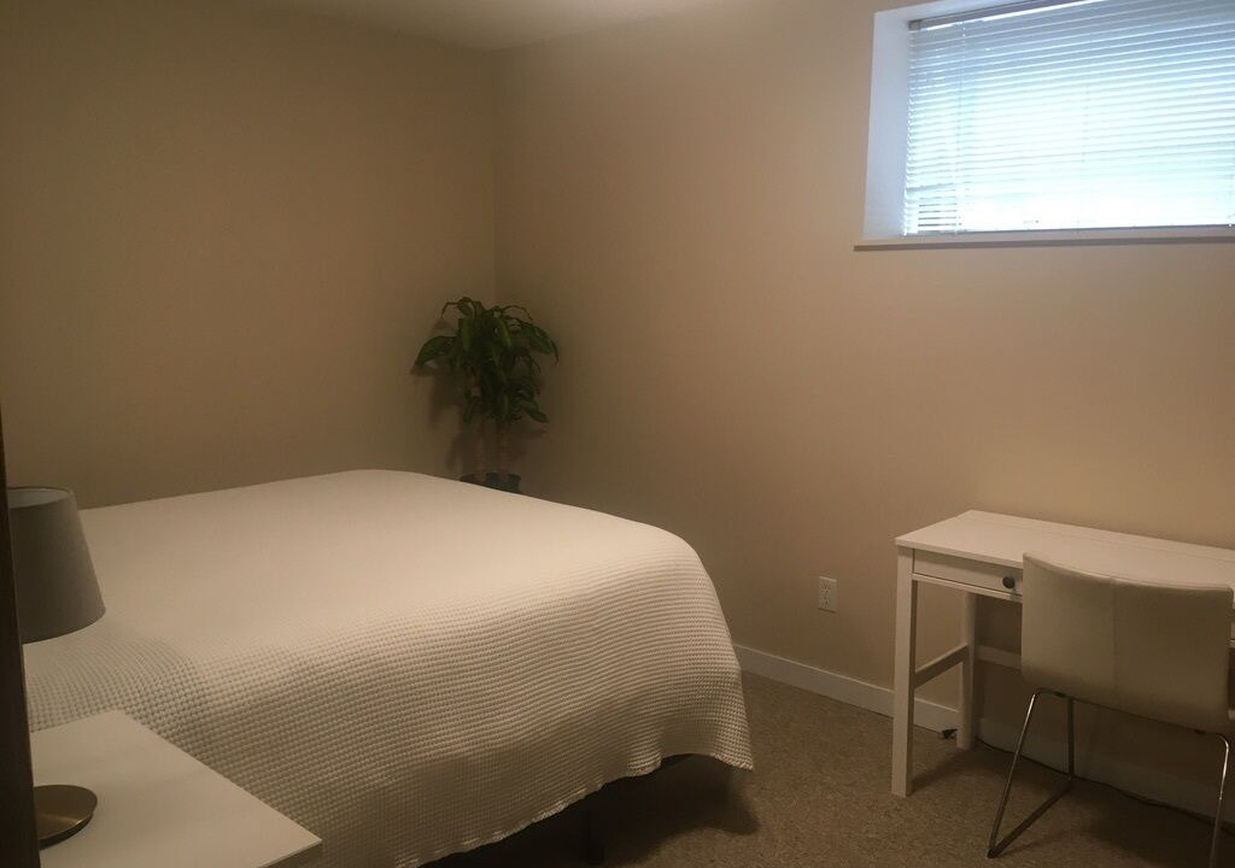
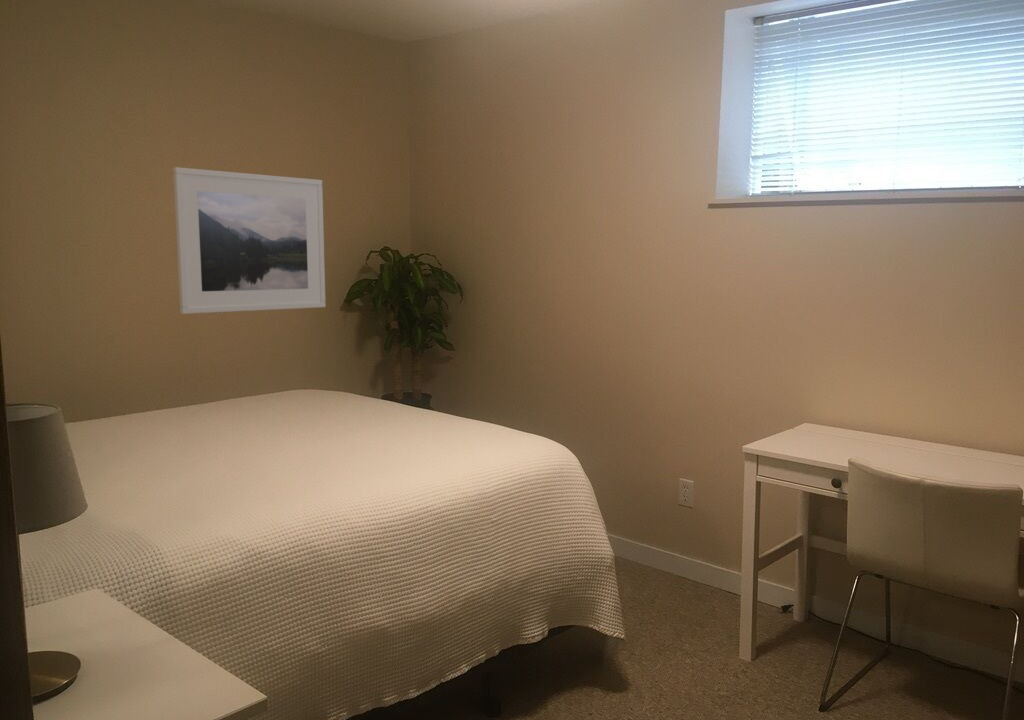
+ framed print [172,166,327,315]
